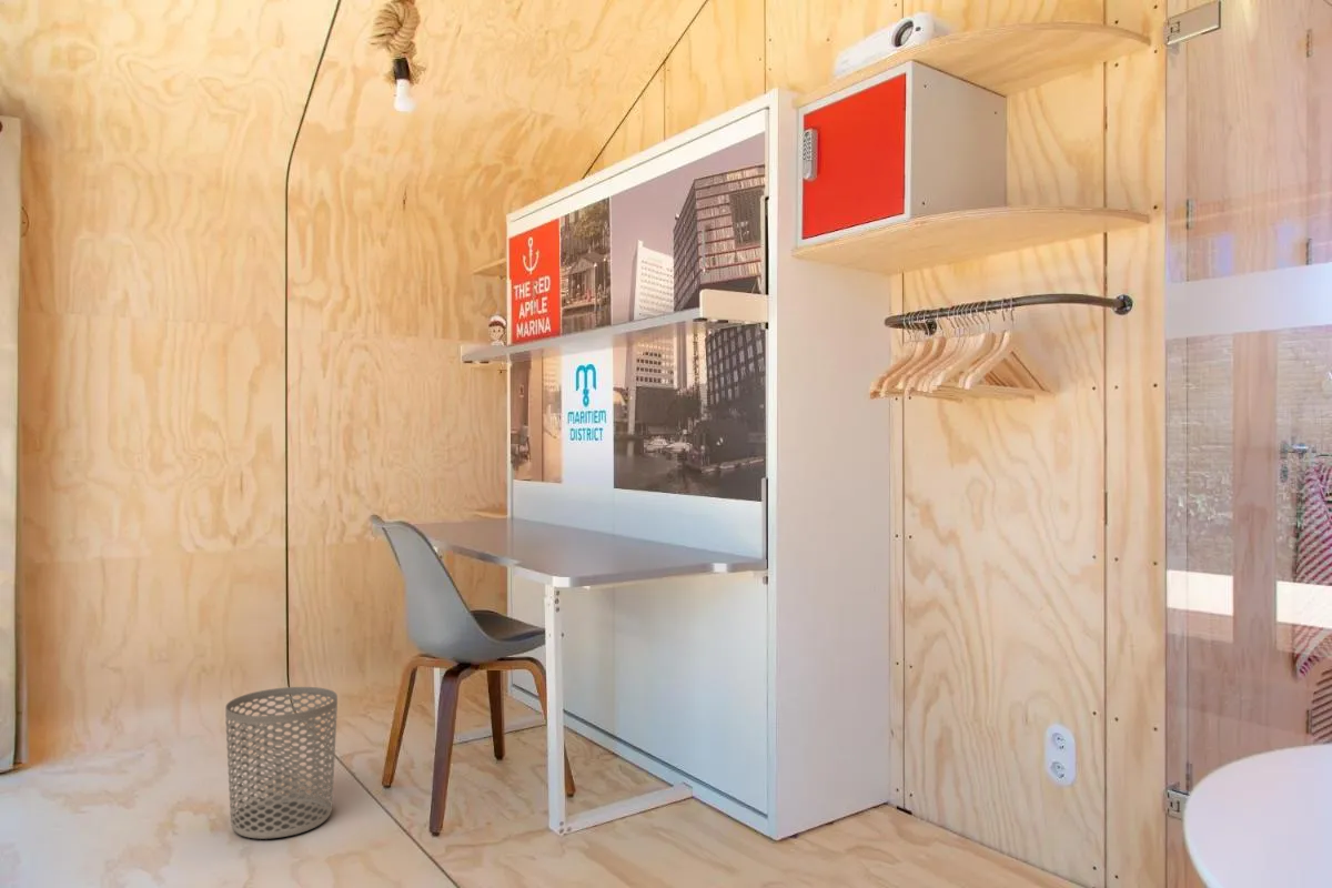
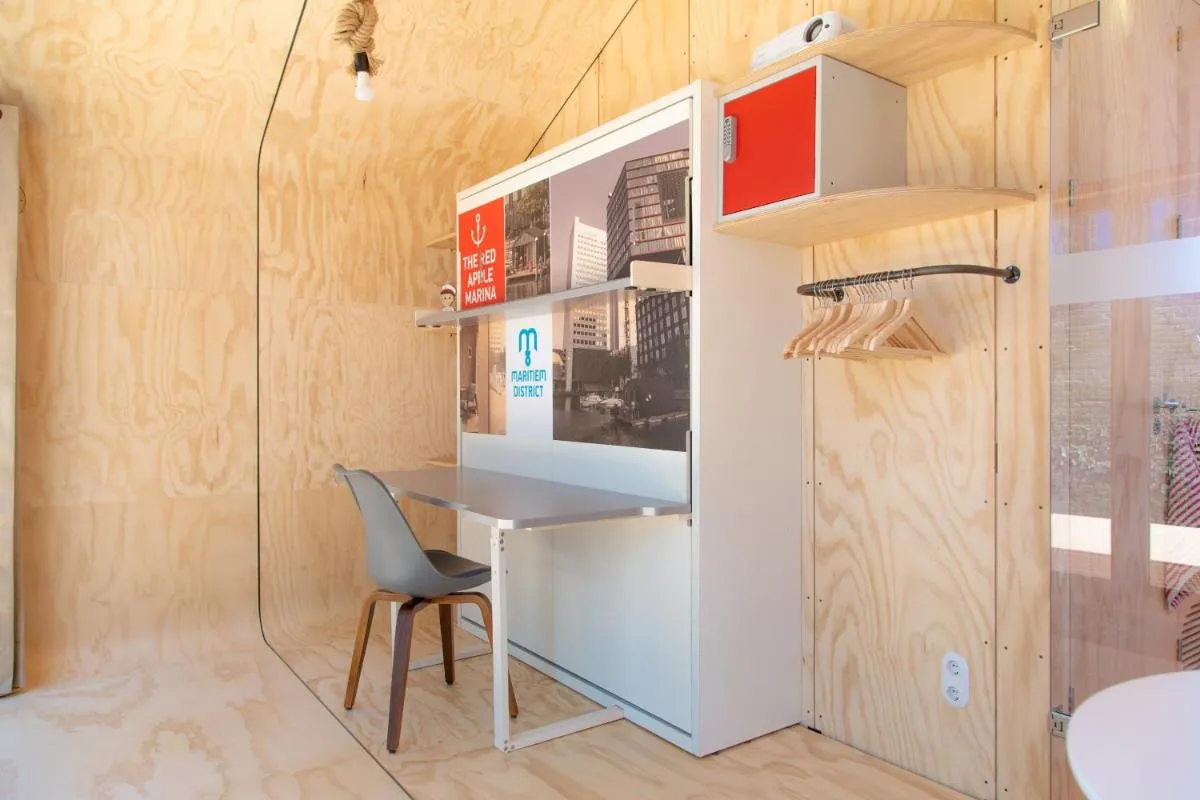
- waste bin [224,686,339,840]
